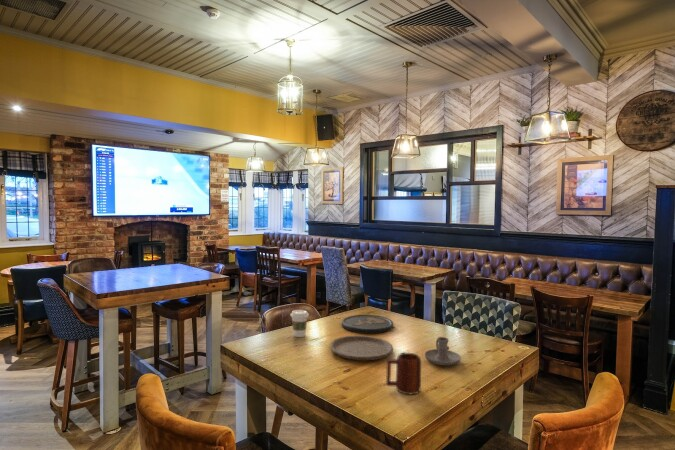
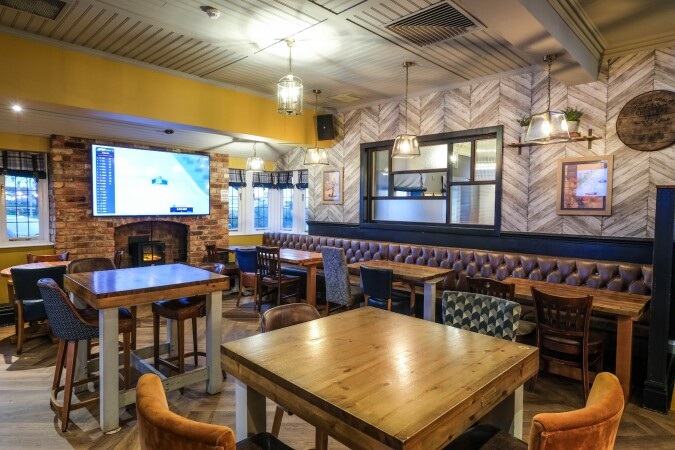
- coffee cup [290,309,310,338]
- mug [385,351,422,395]
- candle holder [424,336,462,366]
- plate [329,335,394,361]
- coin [341,314,395,335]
